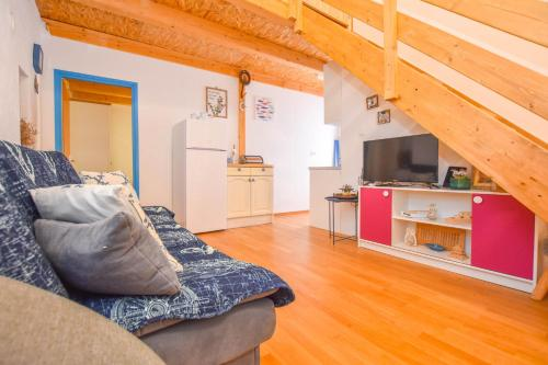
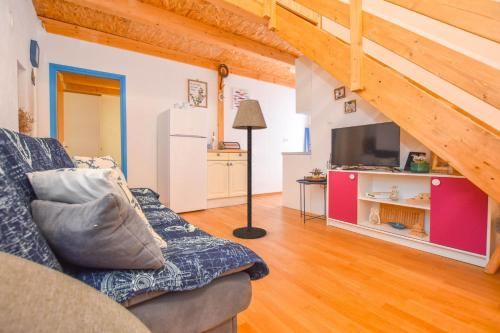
+ floor lamp [231,98,268,239]
